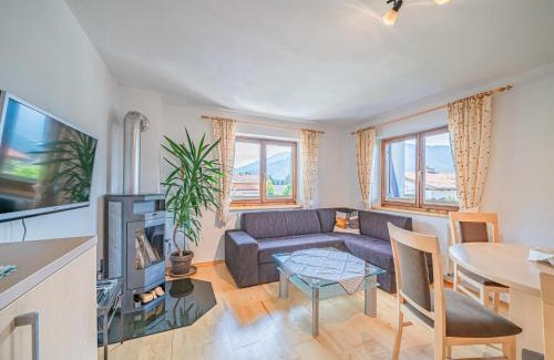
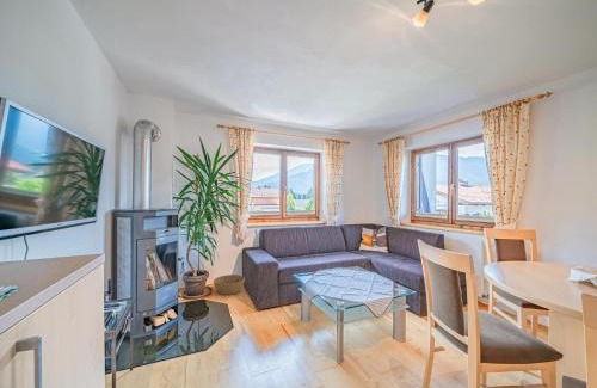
+ basket [213,273,246,296]
